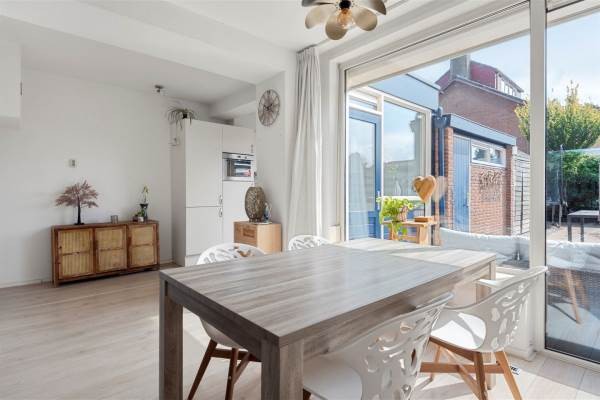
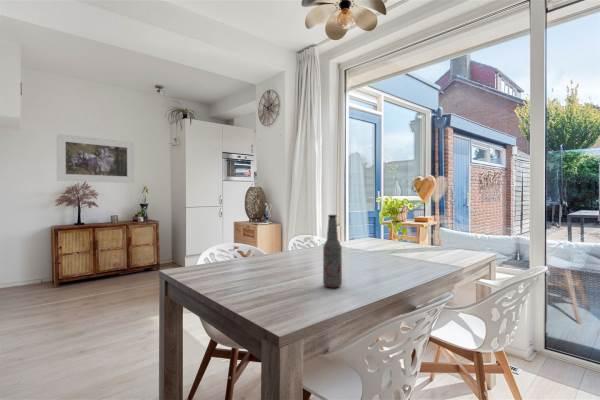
+ bottle [322,214,343,289]
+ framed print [56,133,135,184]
